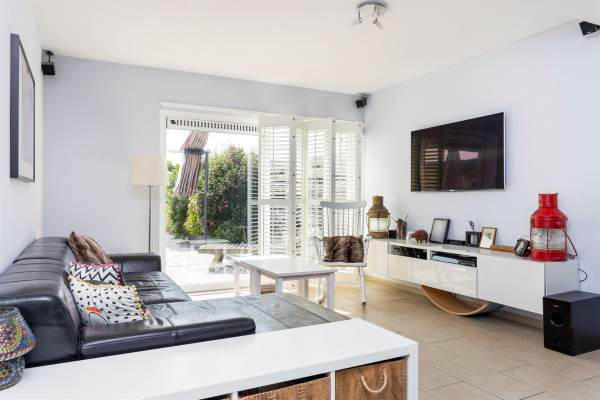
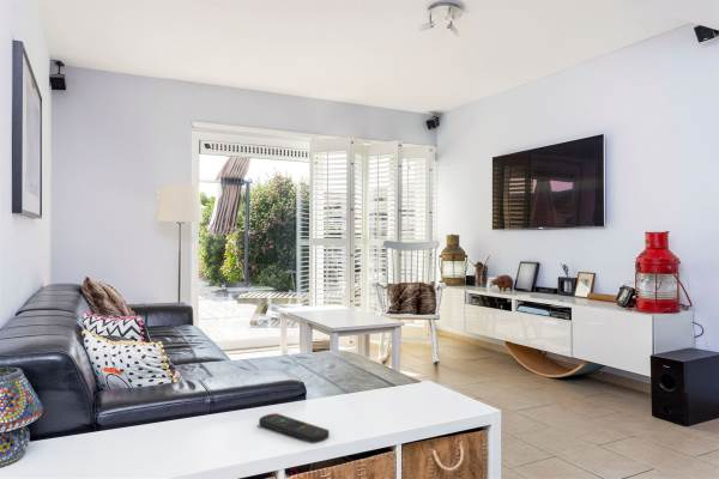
+ remote control [258,412,331,444]
